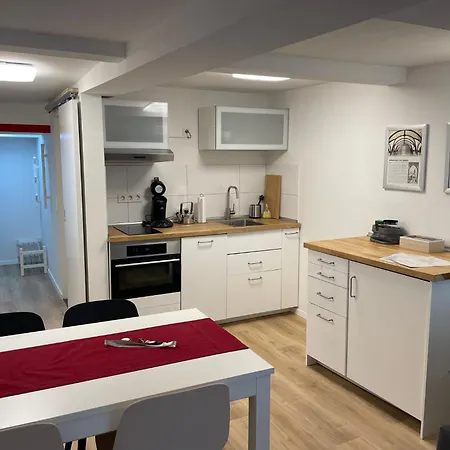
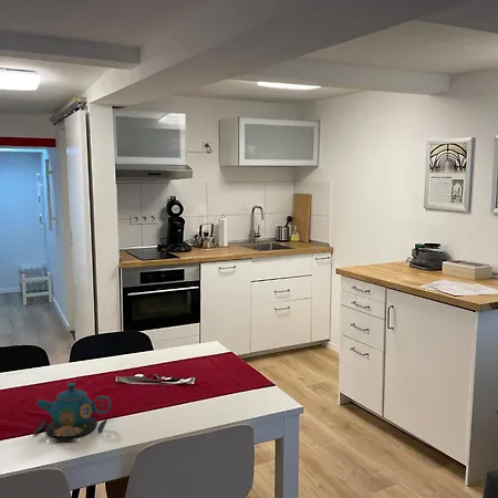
+ teapot [33,382,112,442]
